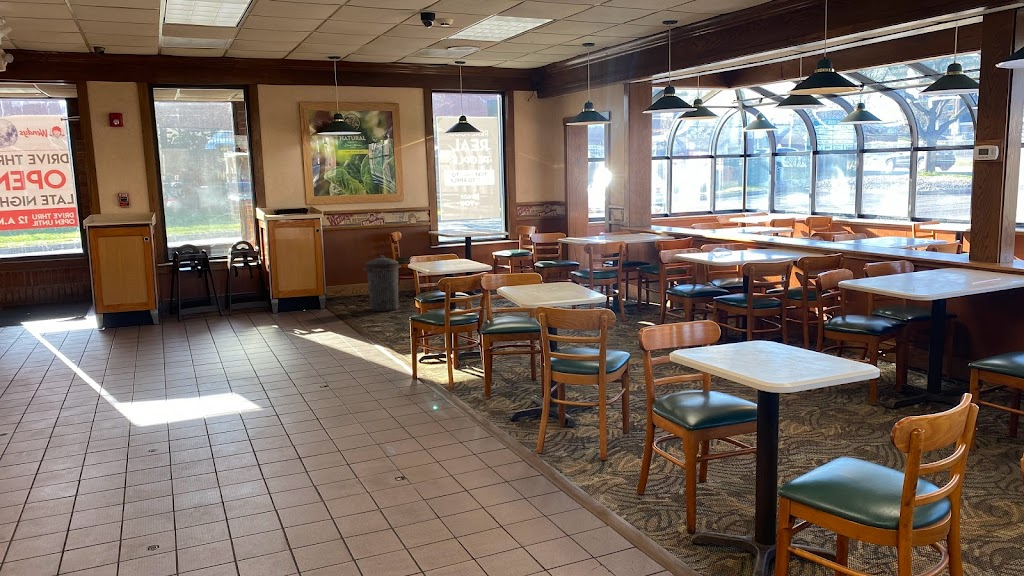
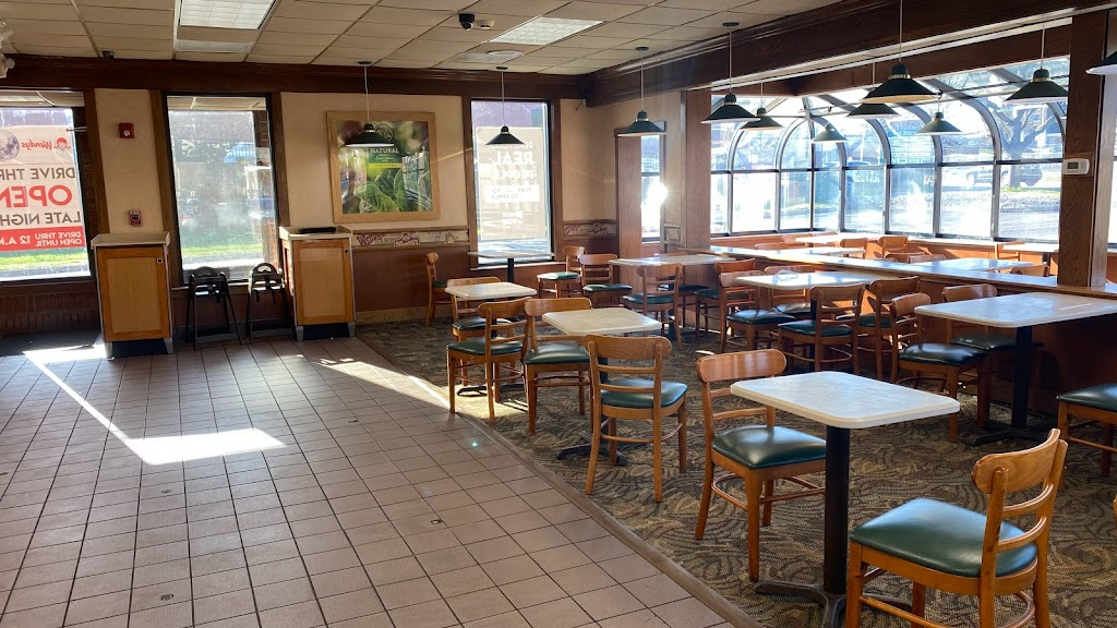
- trash can [363,254,402,312]
